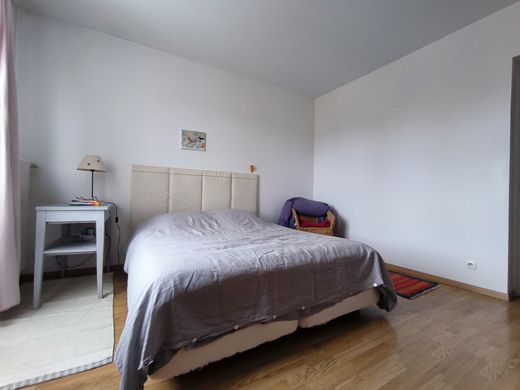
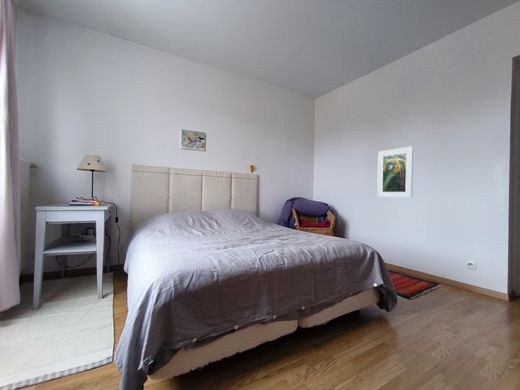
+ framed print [376,145,414,199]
